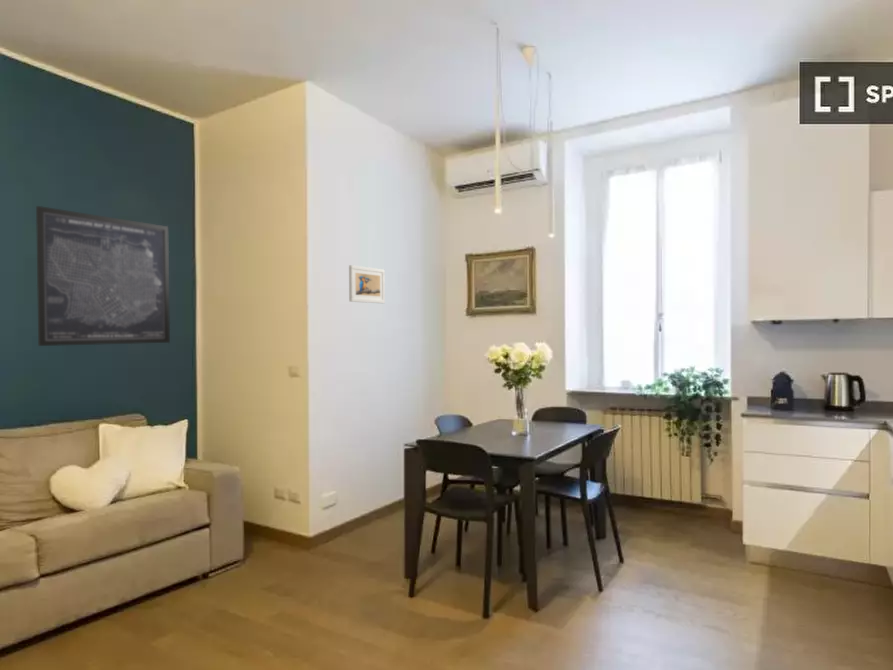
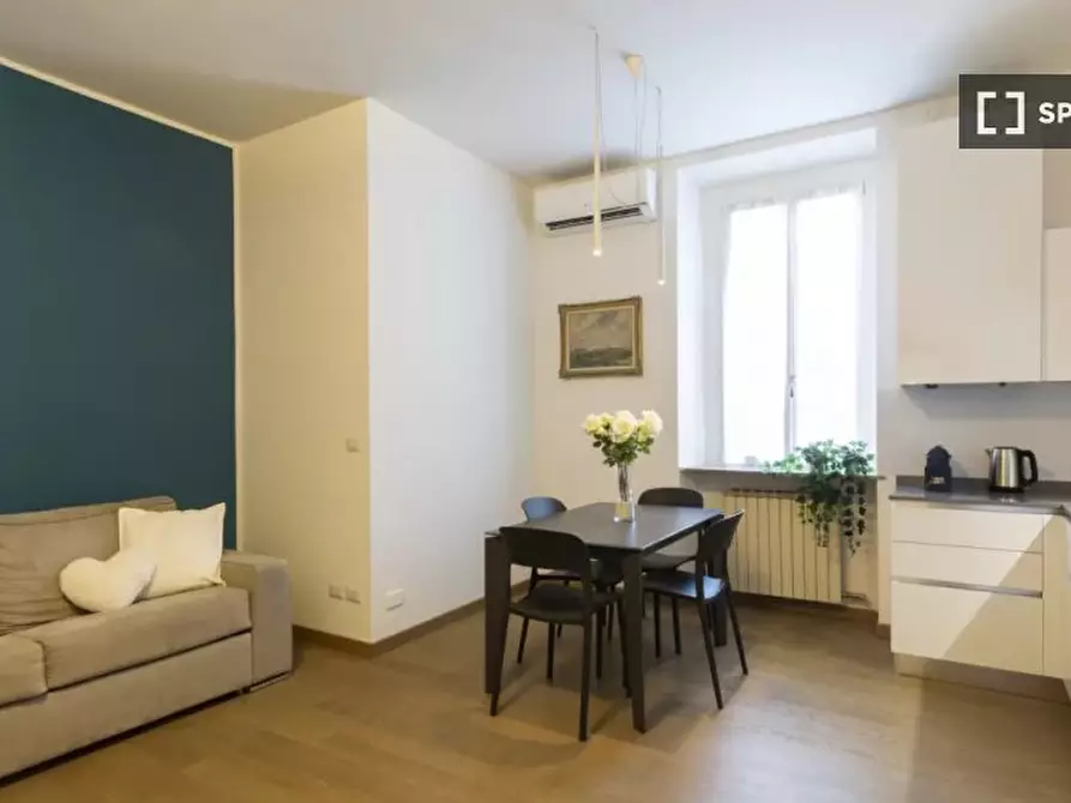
- wall art [35,205,171,347]
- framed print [348,264,386,304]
